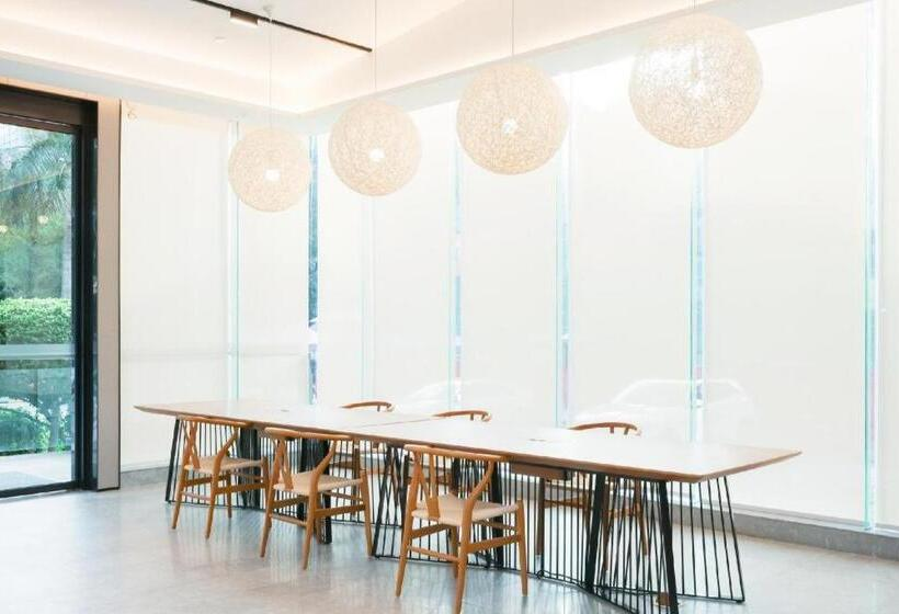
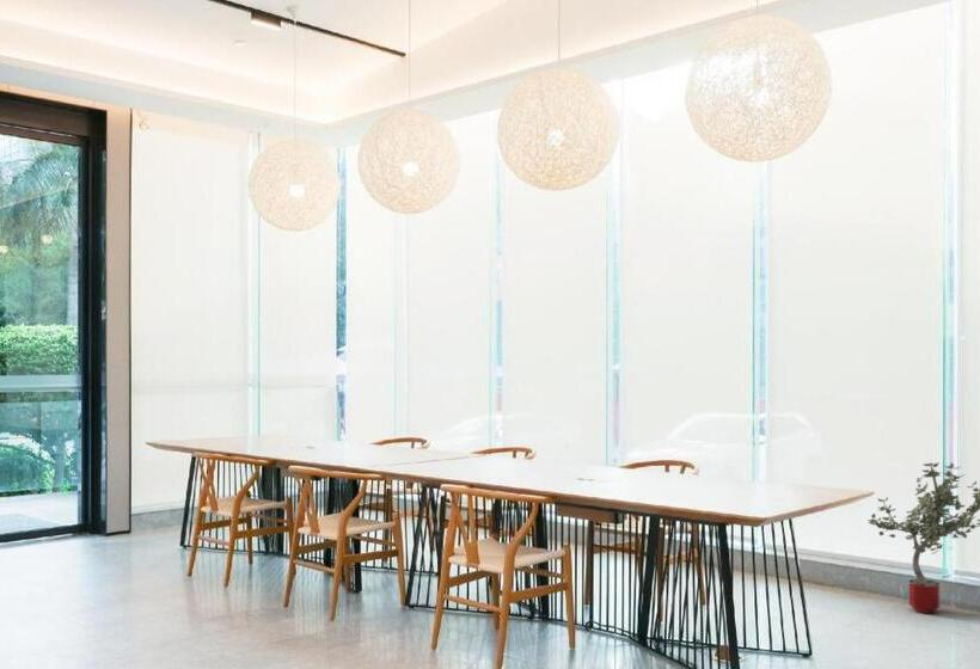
+ potted tree [866,461,980,615]
